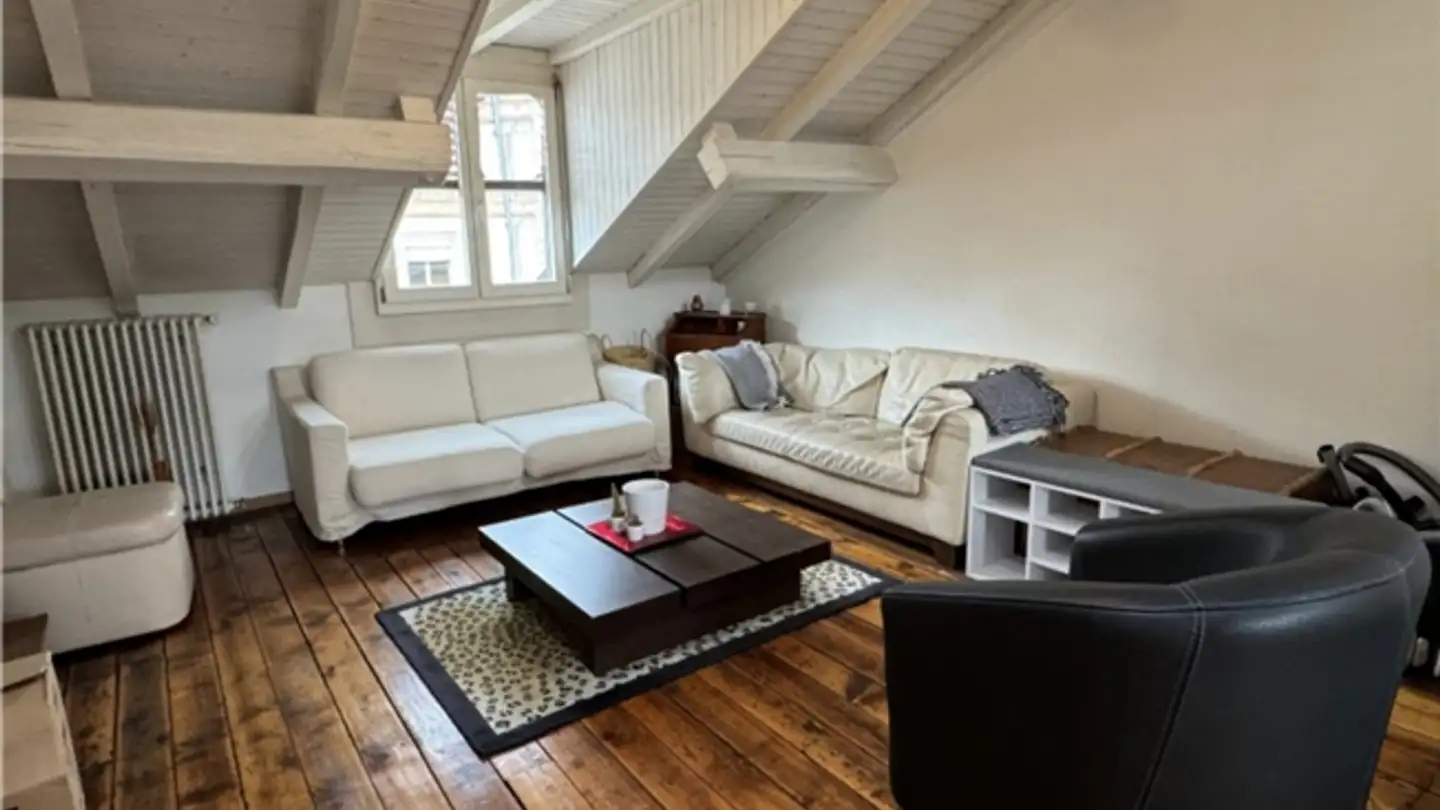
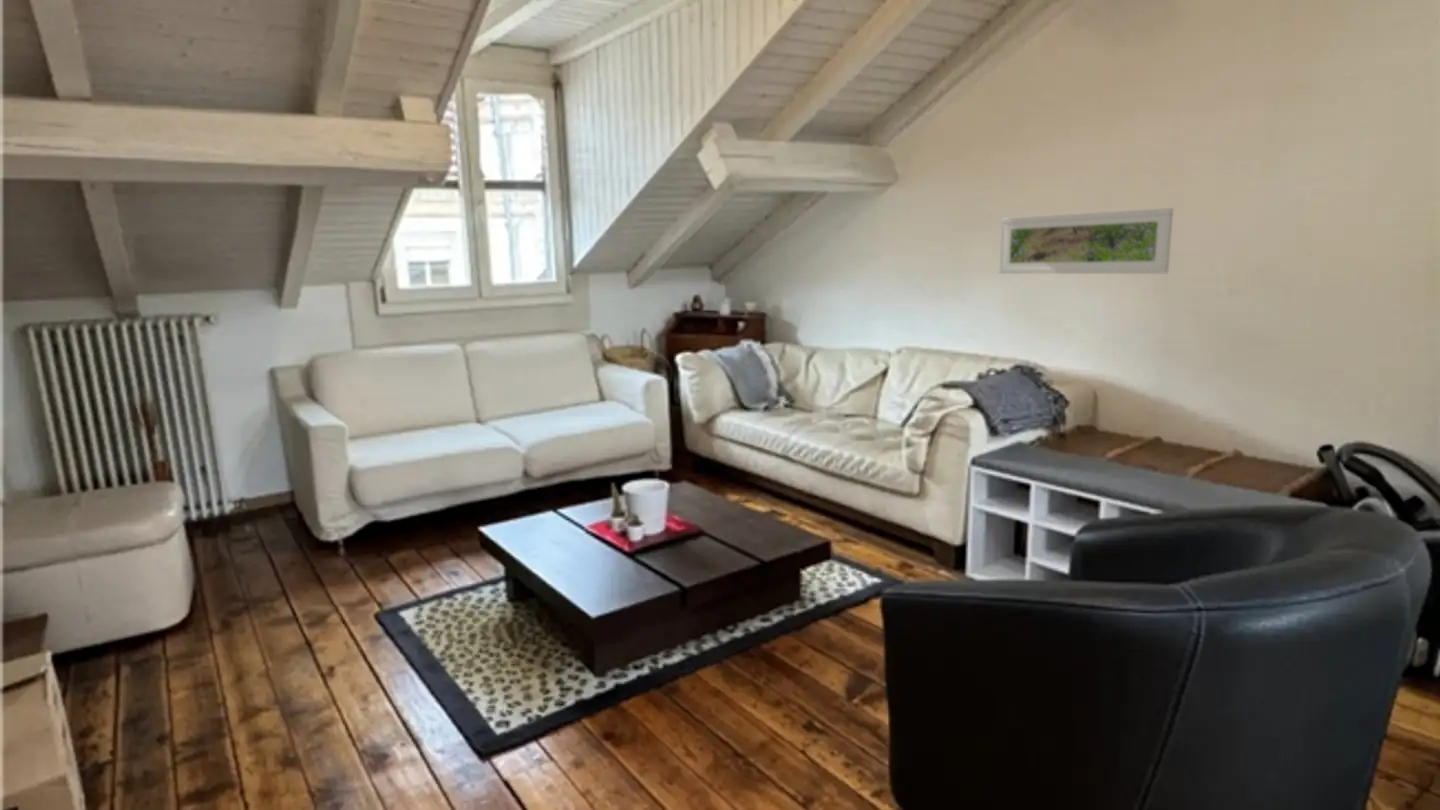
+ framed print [999,207,1174,275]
